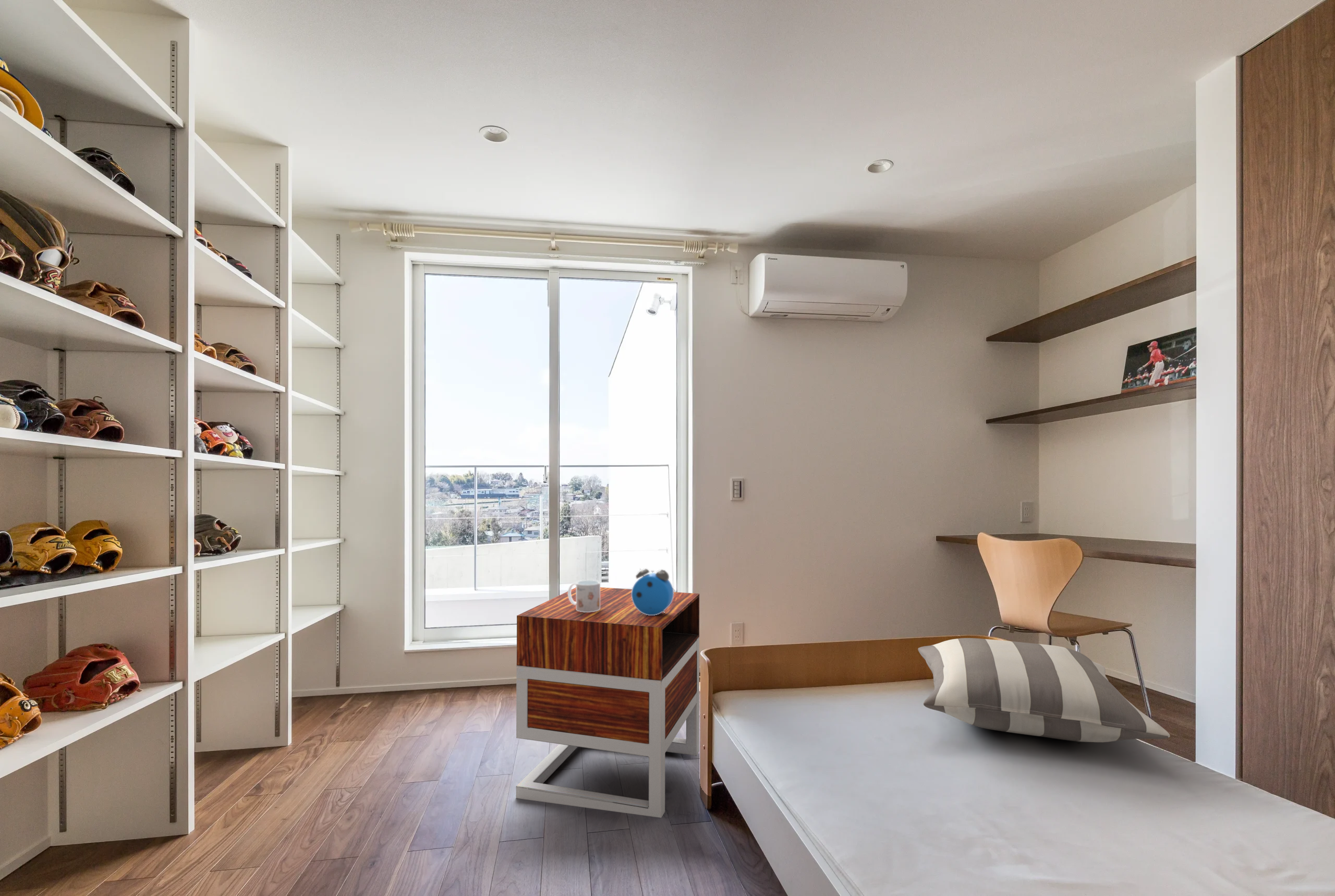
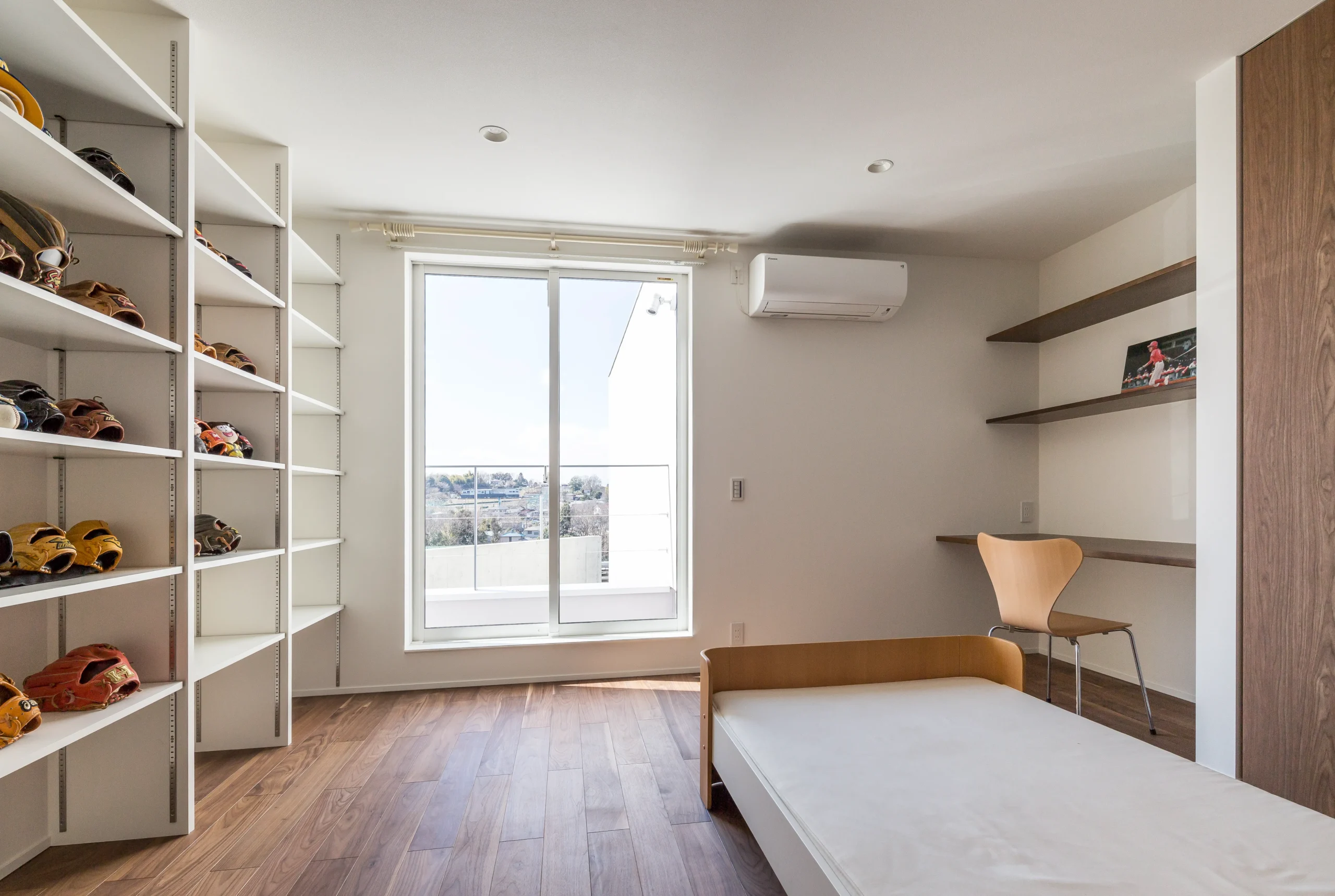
- nightstand [515,587,700,818]
- alarm clock [632,568,674,615]
- mug [568,579,601,612]
- pillow [917,637,1171,743]
